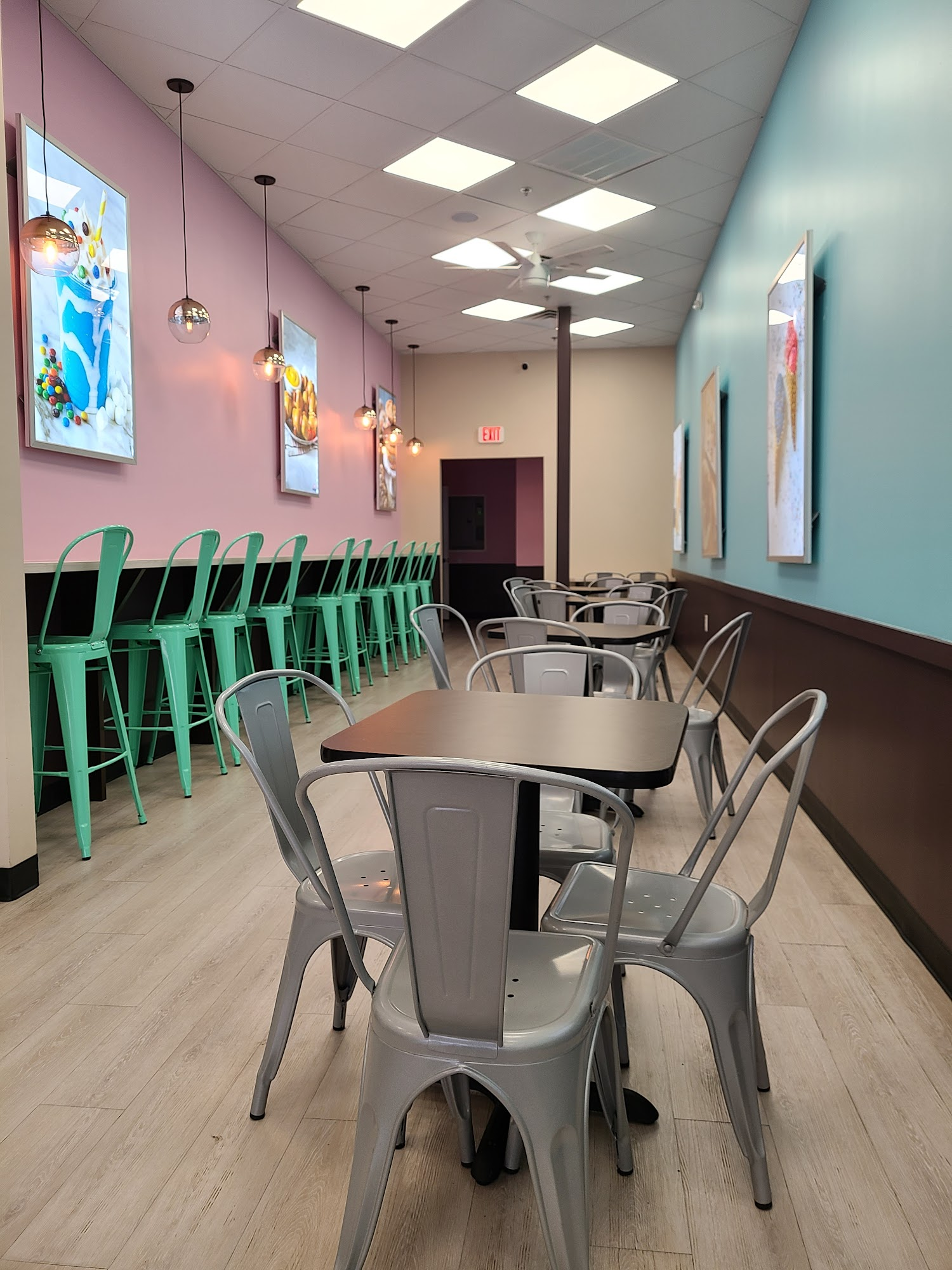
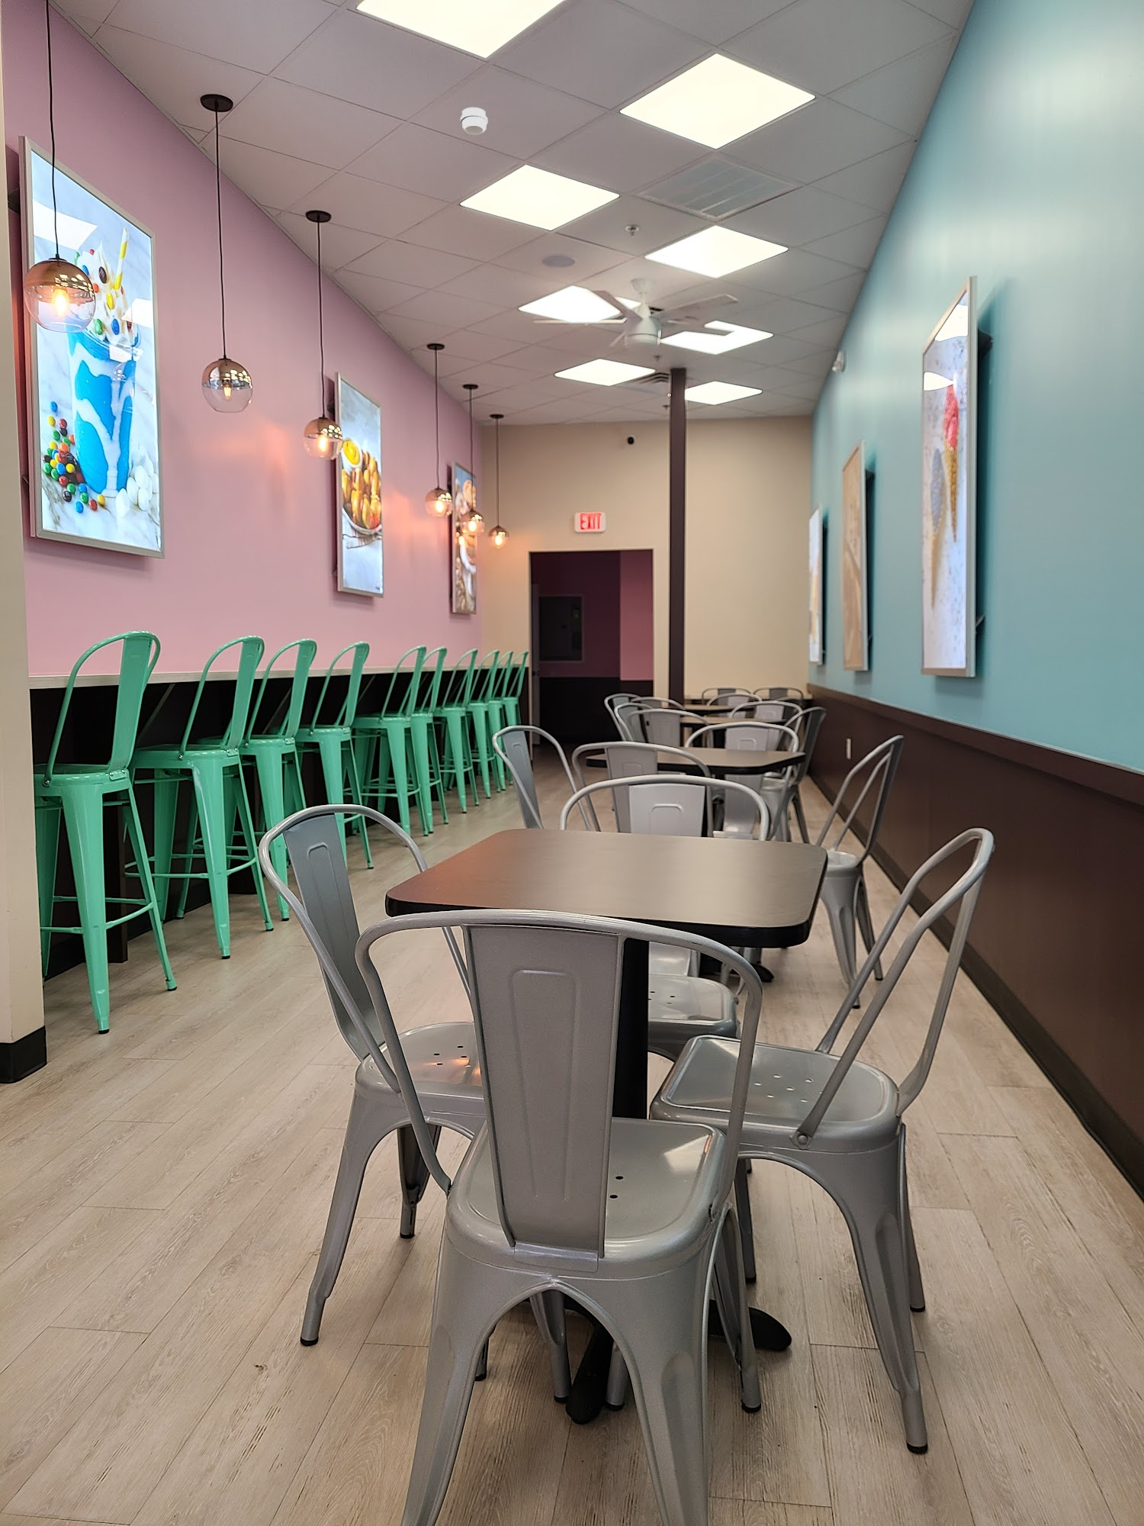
+ smoke detector [460,107,489,136]
